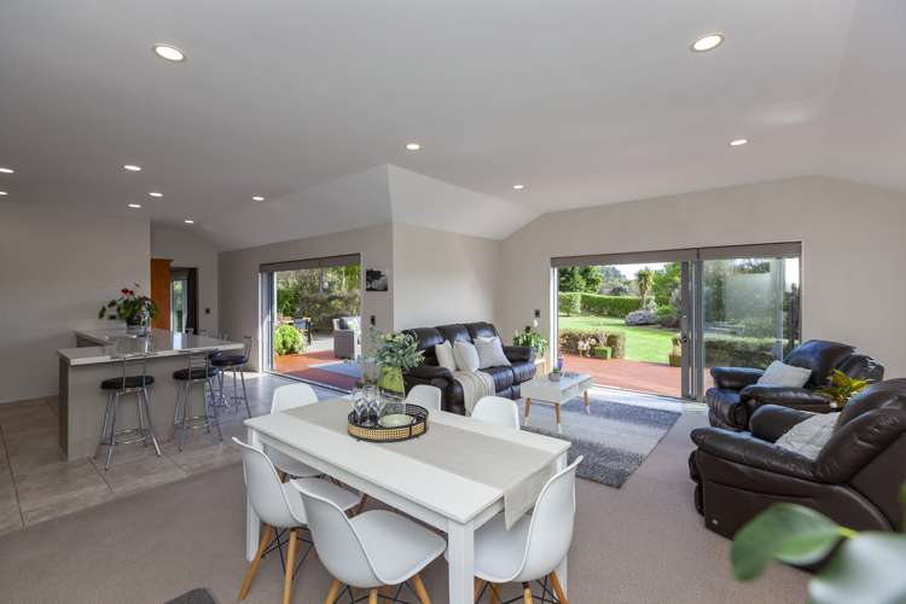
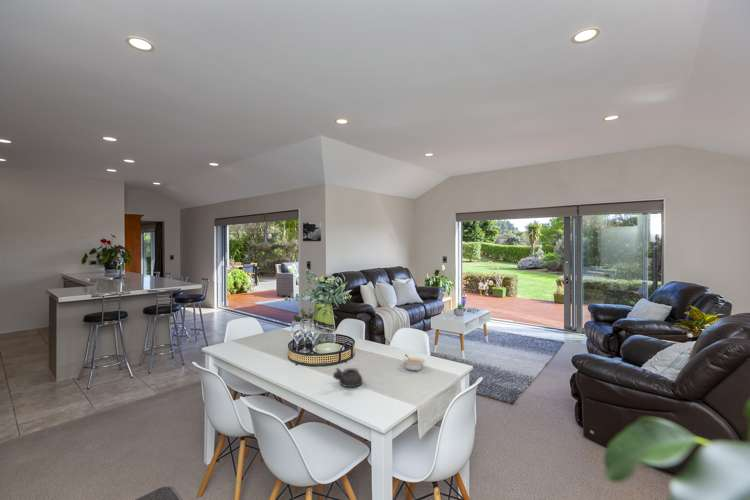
+ legume [401,353,426,372]
+ teapot [332,367,364,388]
